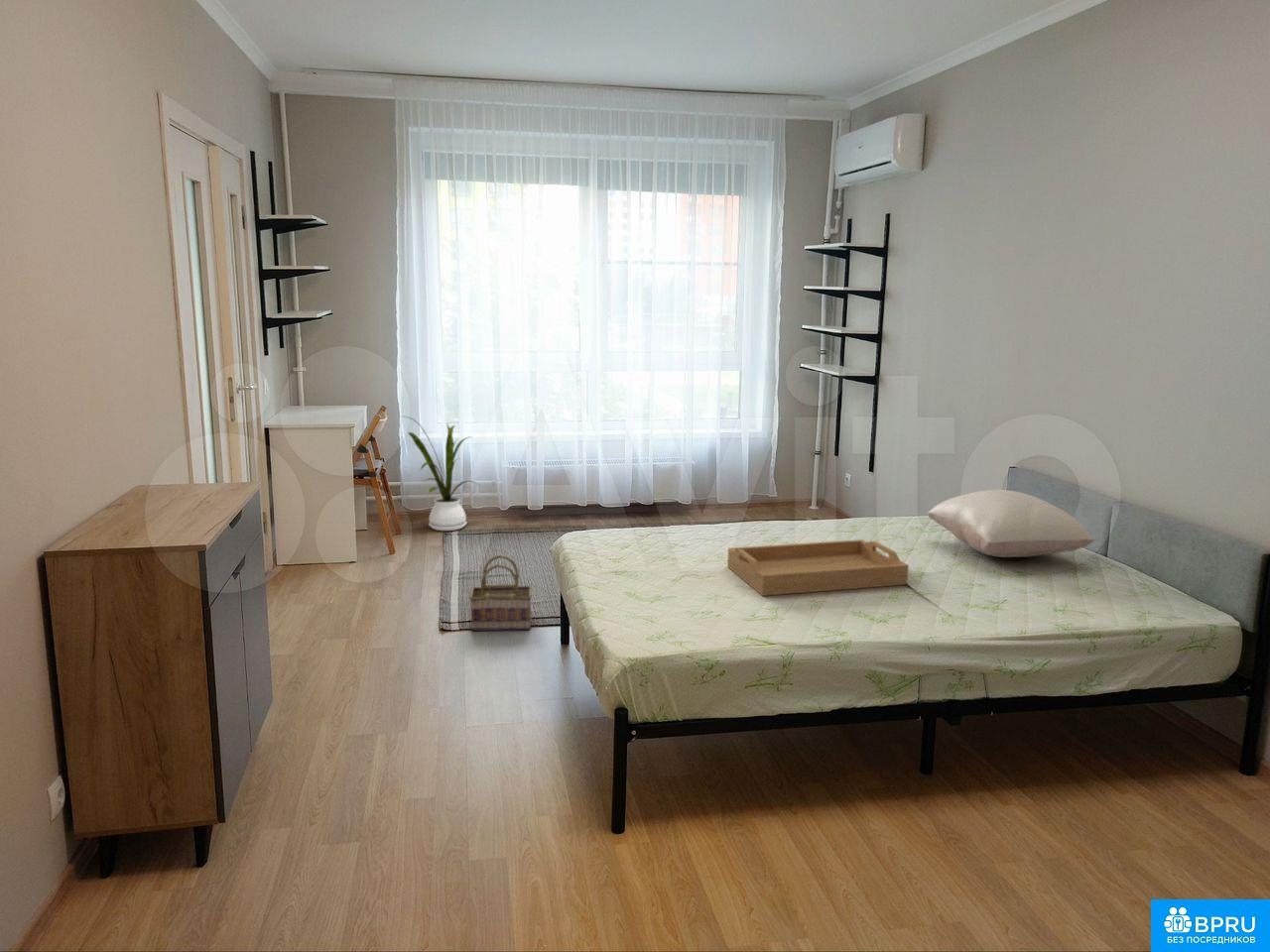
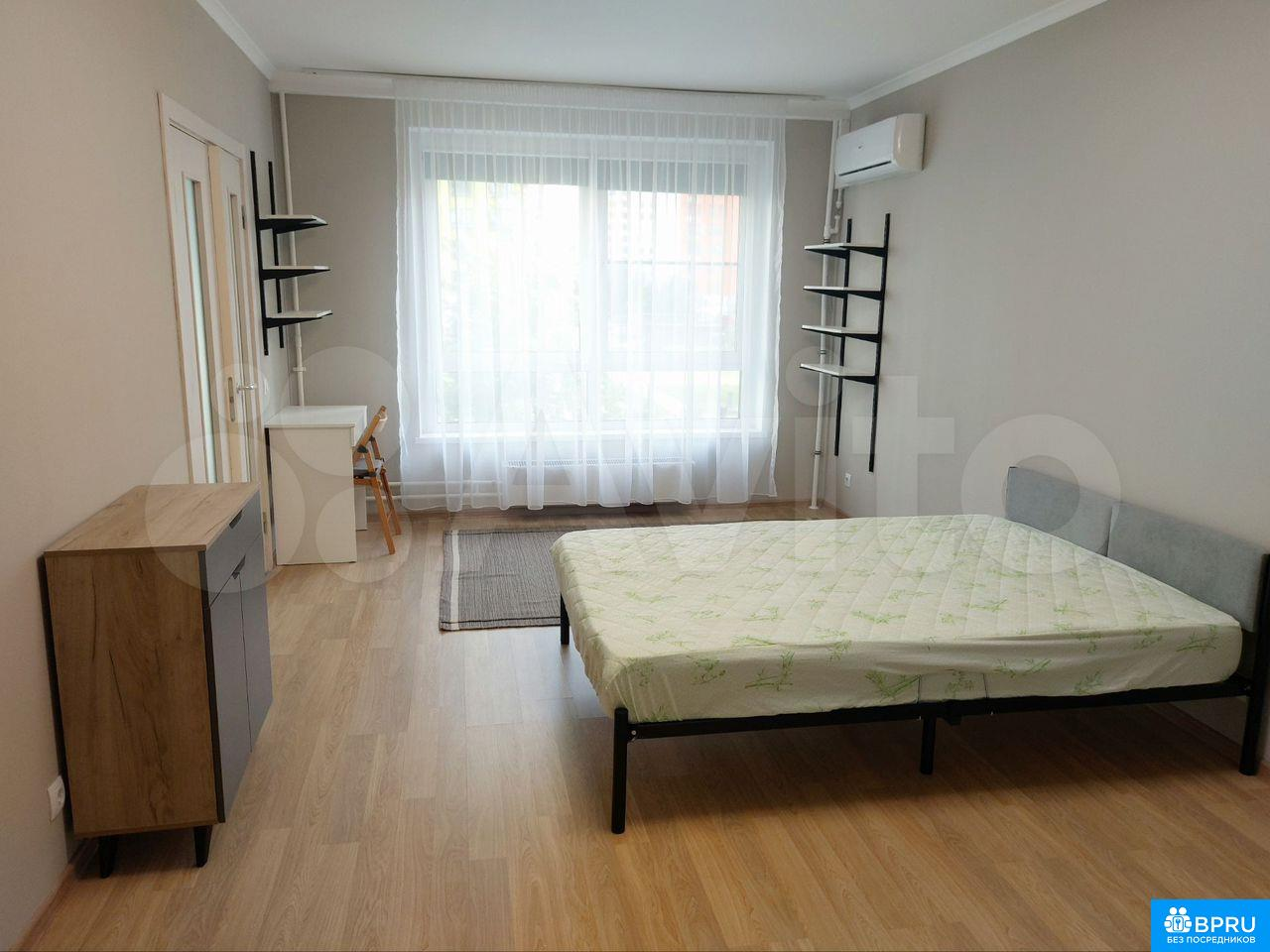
- serving tray [726,538,910,597]
- house plant [400,415,479,532]
- basket [468,554,533,632]
- pillow [926,489,1095,558]
